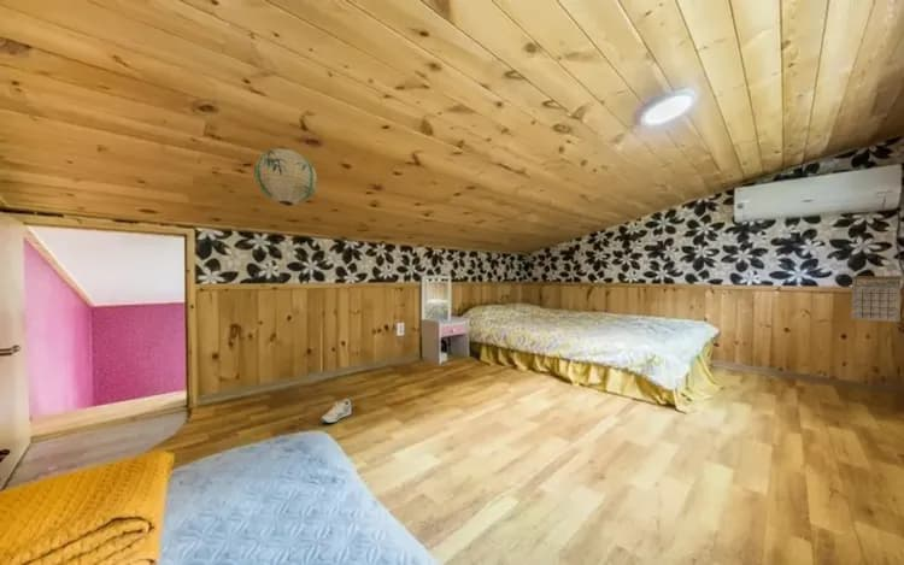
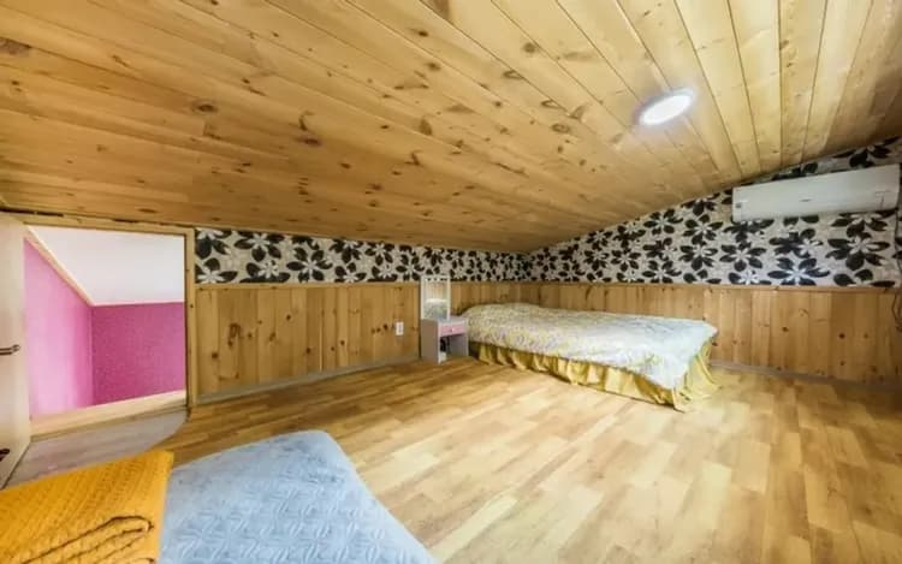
- paper lantern [253,147,318,207]
- calendar [851,266,903,323]
- sneaker [321,399,352,424]
